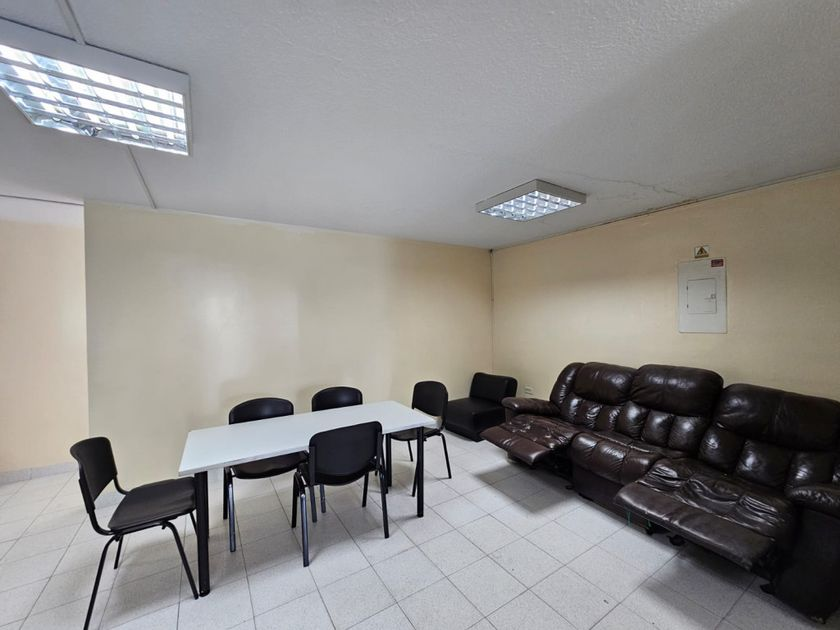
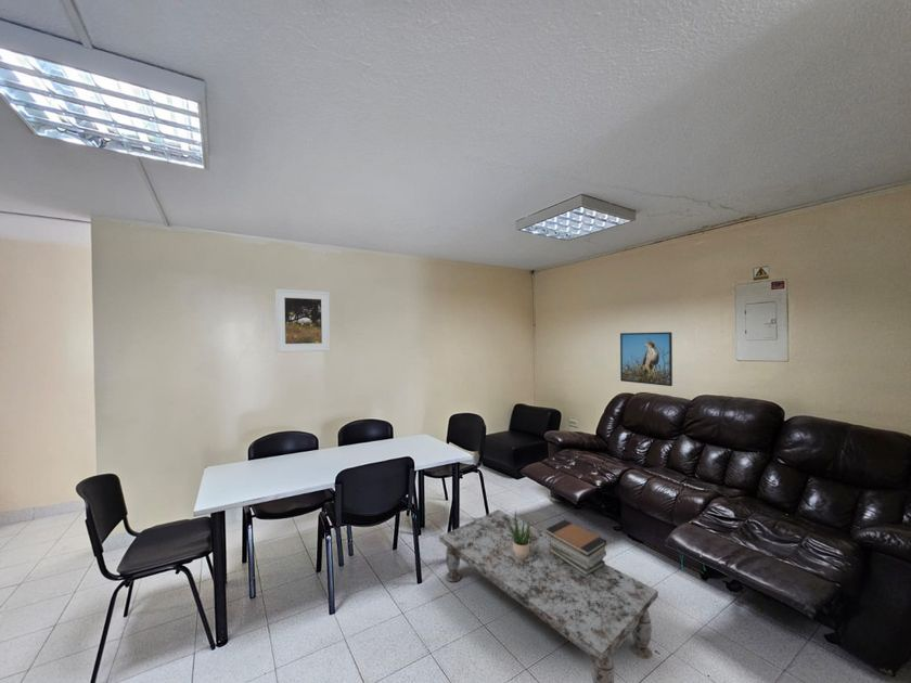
+ coffee table [438,508,659,683]
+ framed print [274,287,331,353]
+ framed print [619,331,673,387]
+ book stack [546,518,607,576]
+ potted plant [502,508,534,558]
